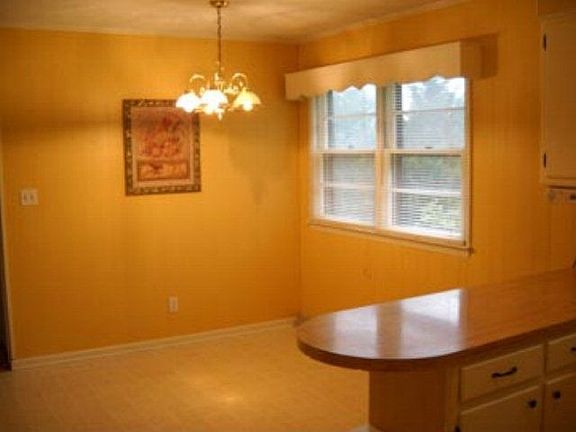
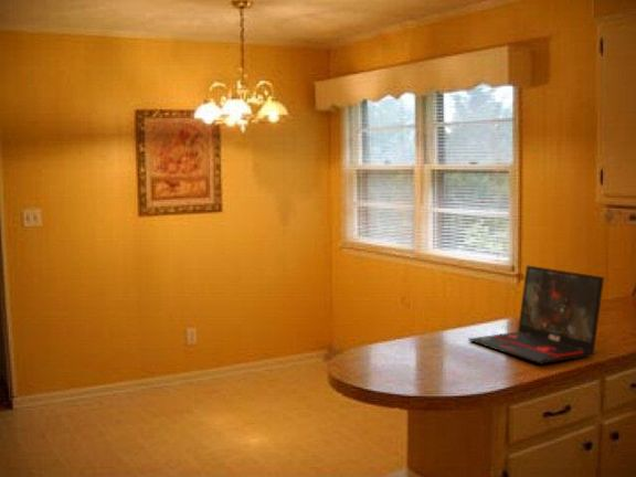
+ laptop [467,264,605,365]
